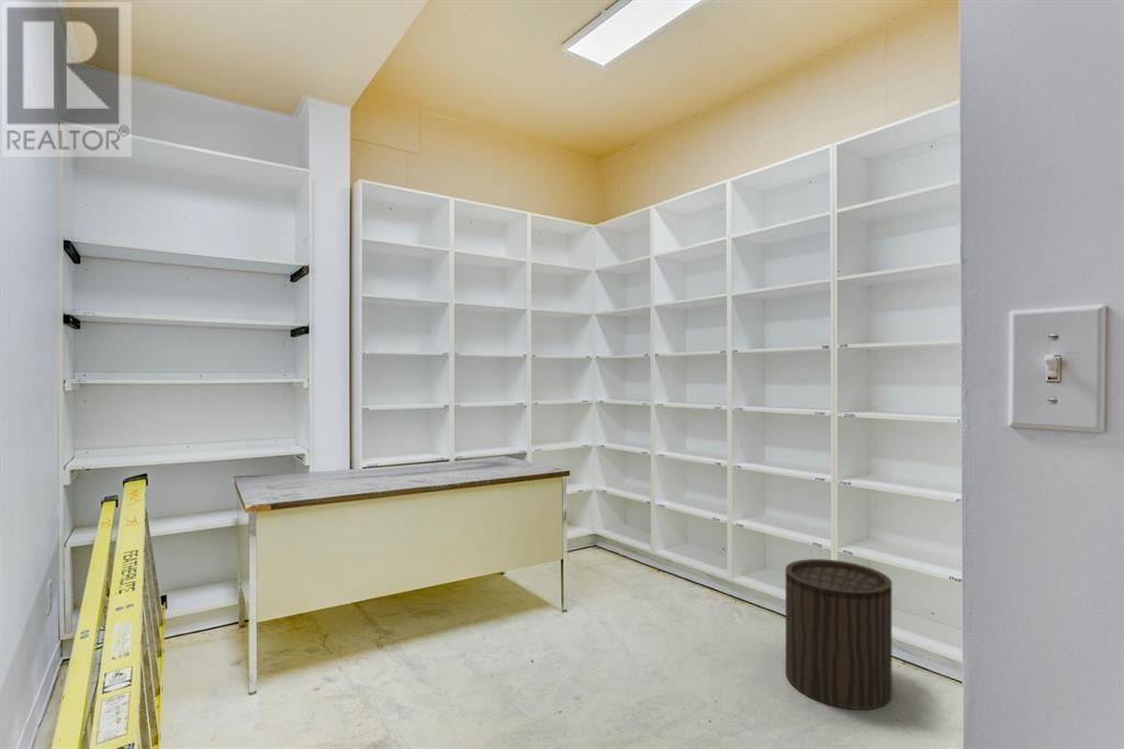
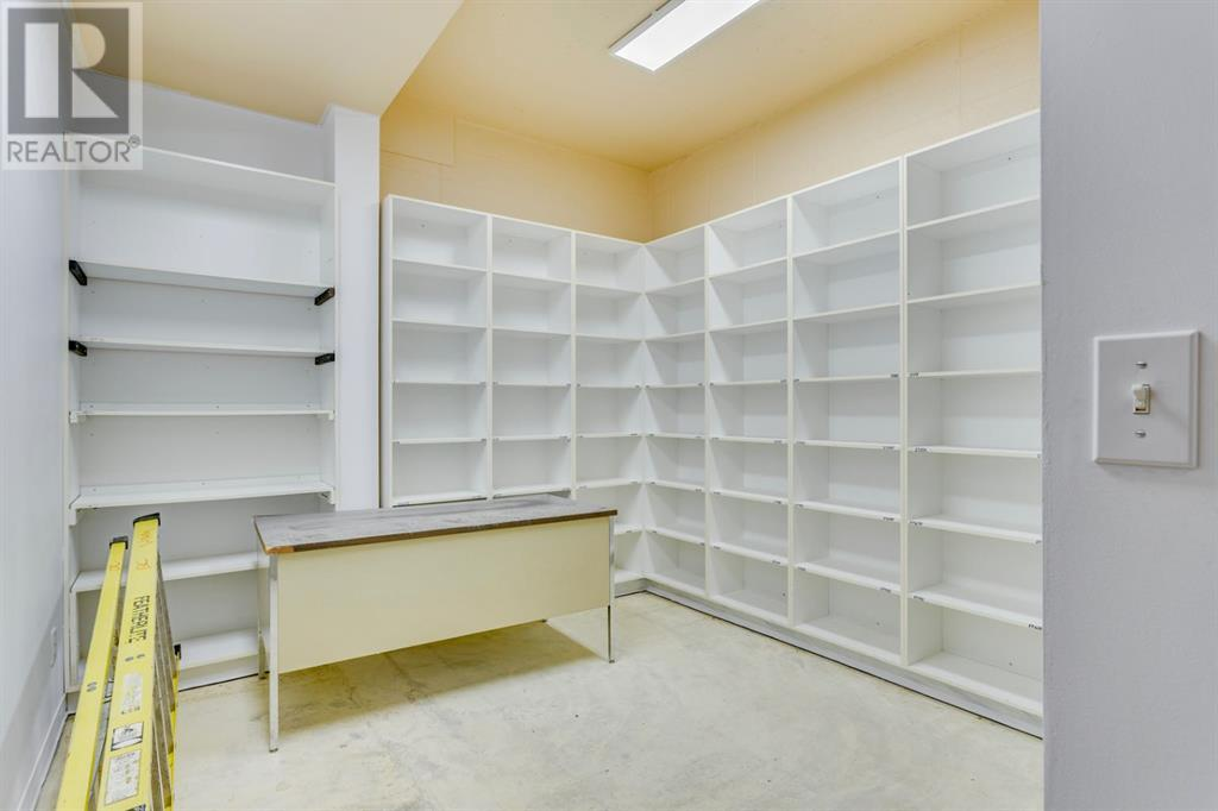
- stool [785,558,893,711]
